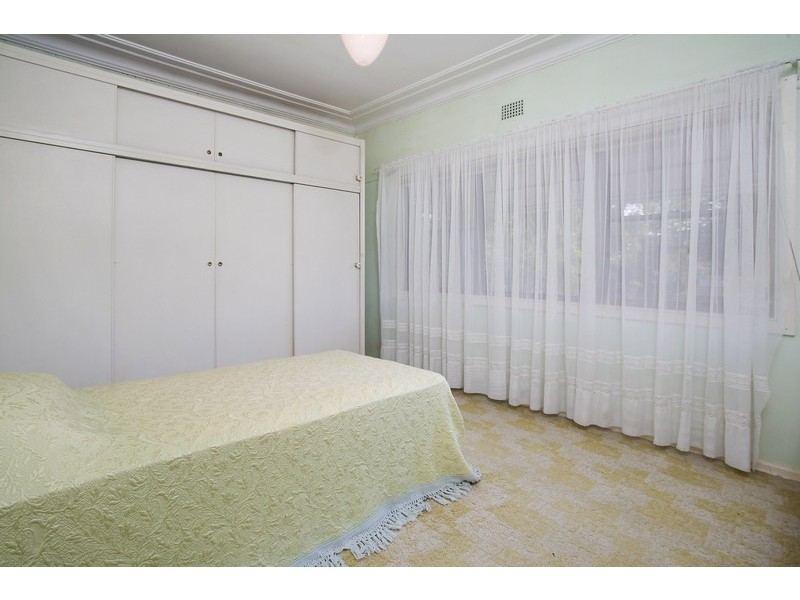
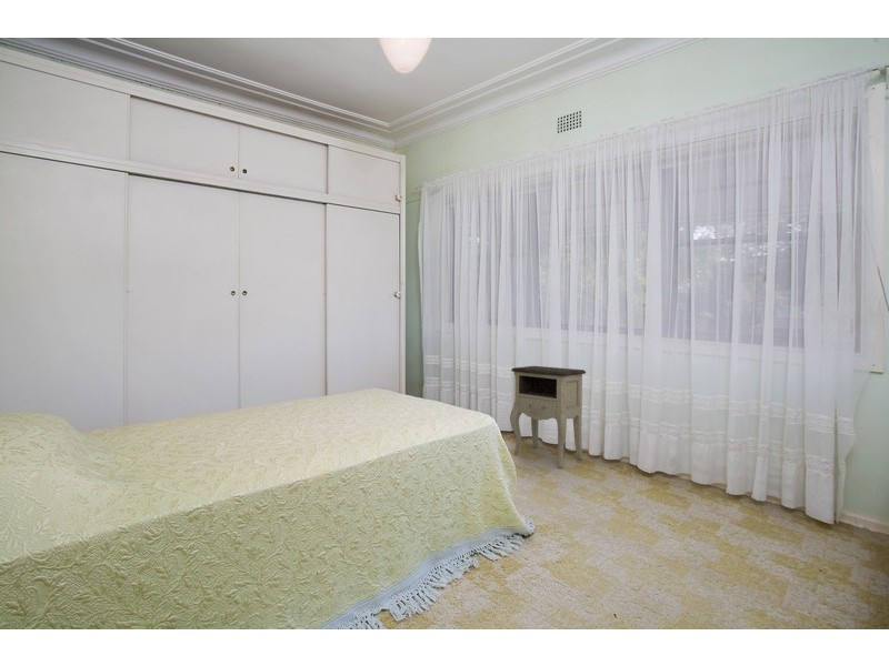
+ nightstand [509,365,587,468]
